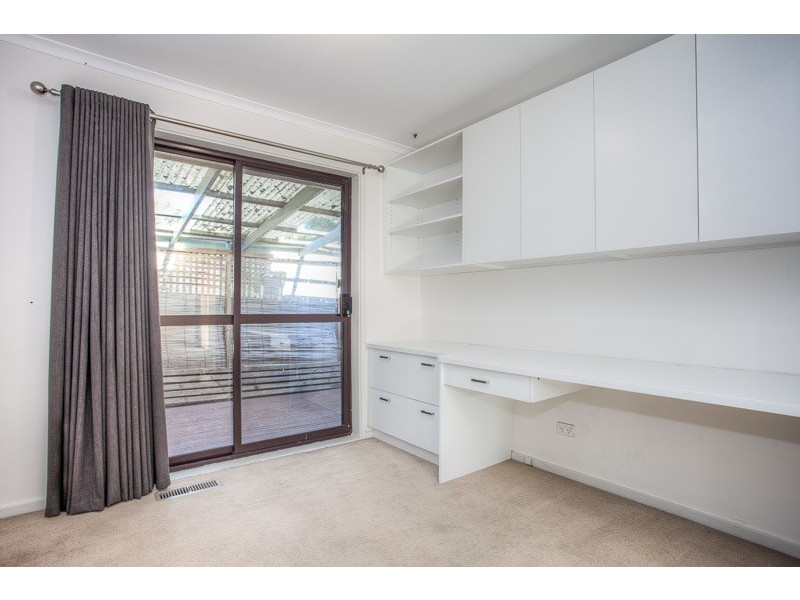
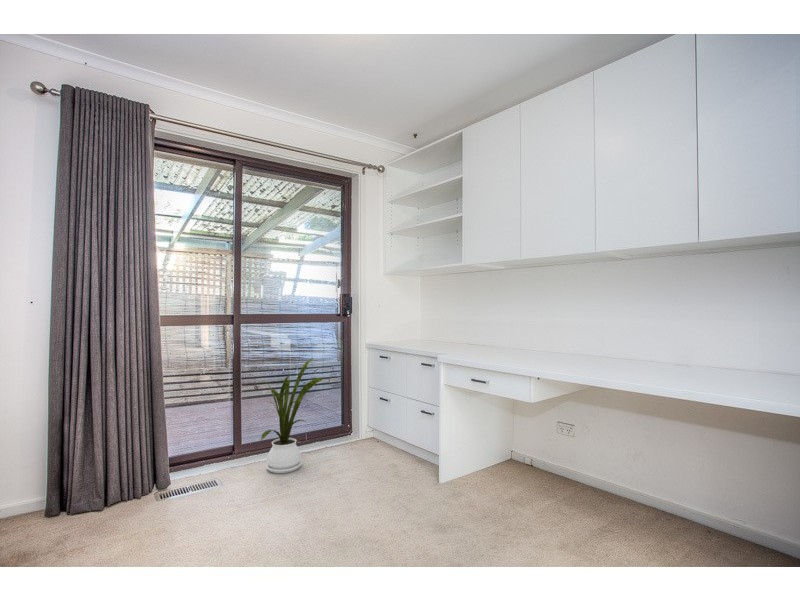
+ house plant [260,357,324,474]
